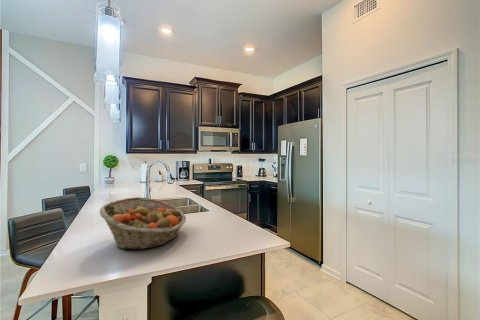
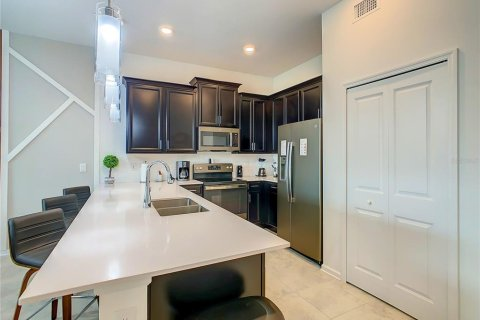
- fruit basket [98,196,187,251]
